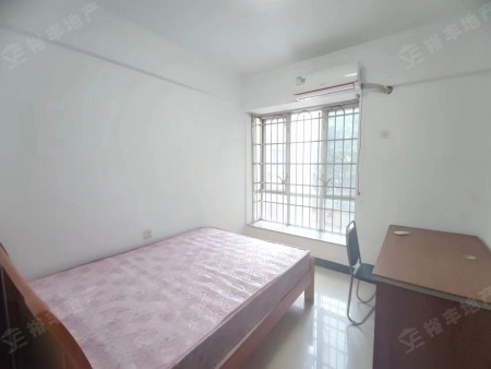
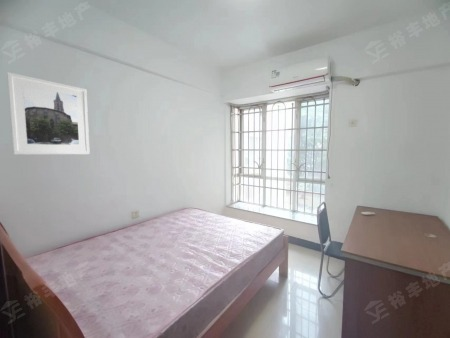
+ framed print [6,71,91,155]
